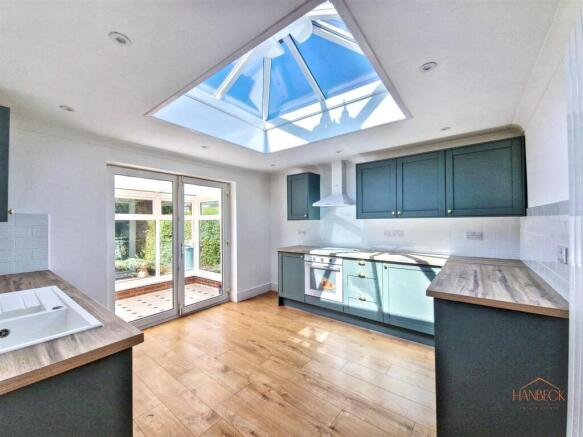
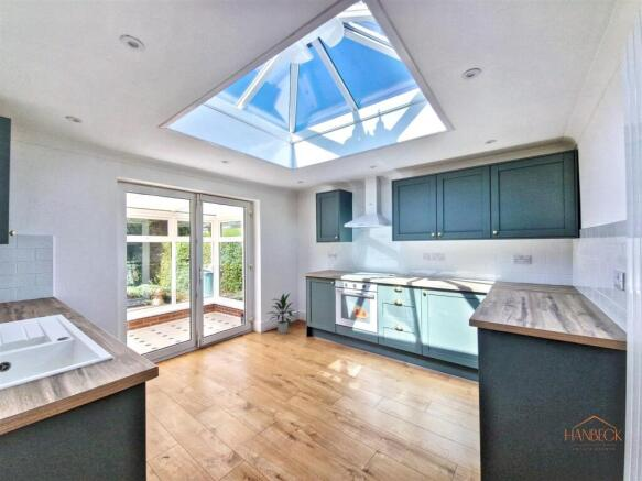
+ indoor plant [266,293,296,335]
